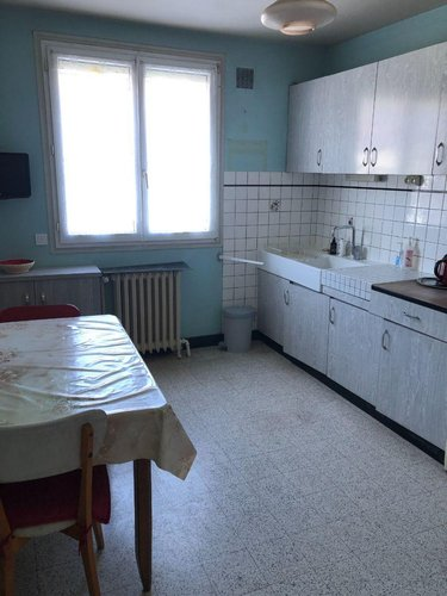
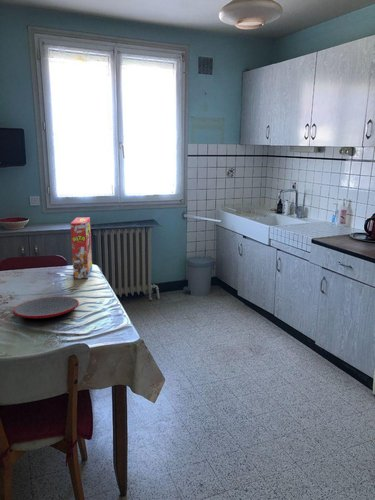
+ cereal box [70,216,93,280]
+ plate [13,296,80,319]
